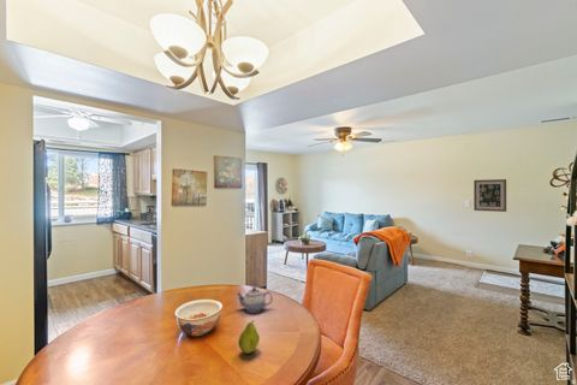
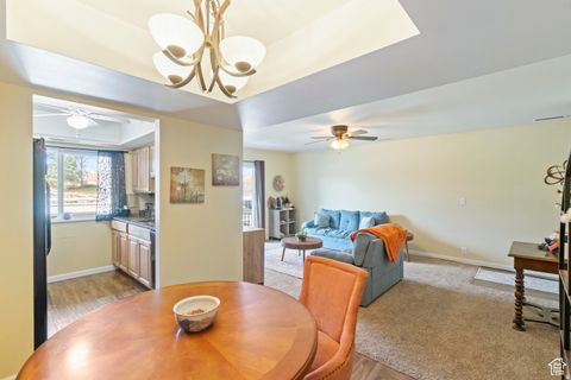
- wall art [472,178,507,213]
- teapot [236,286,274,314]
- fruit [237,320,261,355]
